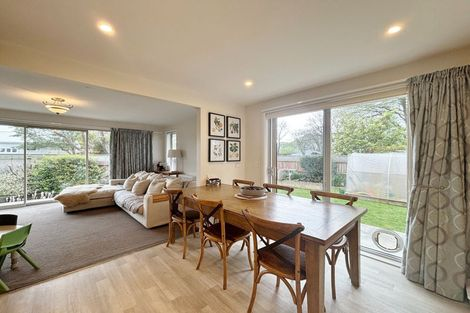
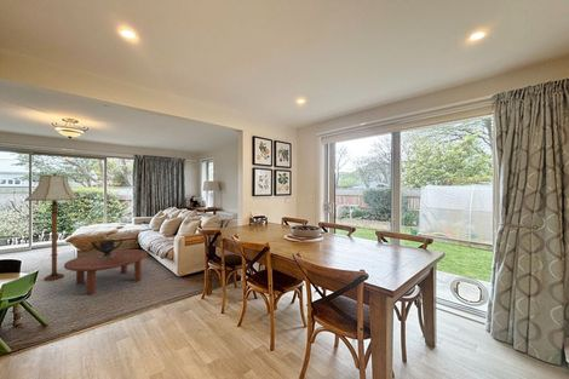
+ coffee table [63,248,149,295]
+ floor lamp [24,172,81,282]
+ decorative urn [90,237,125,259]
